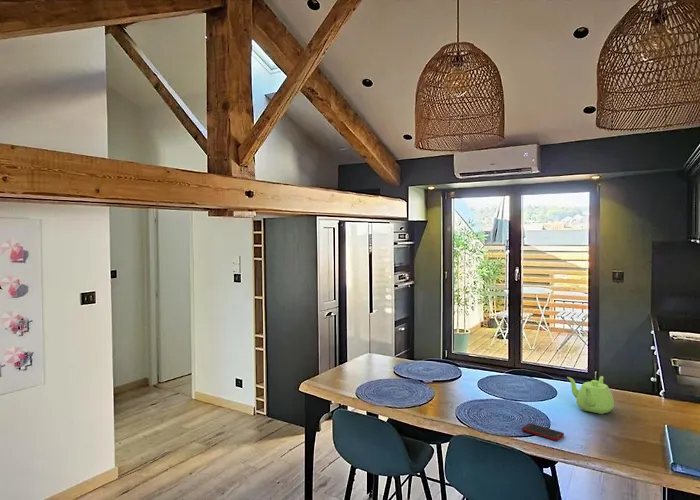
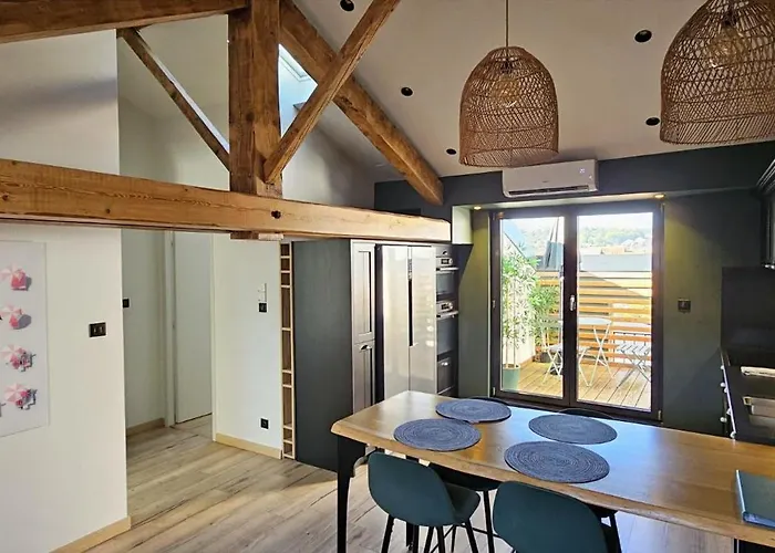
- cell phone [521,422,565,441]
- teapot [566,375,615,415]
